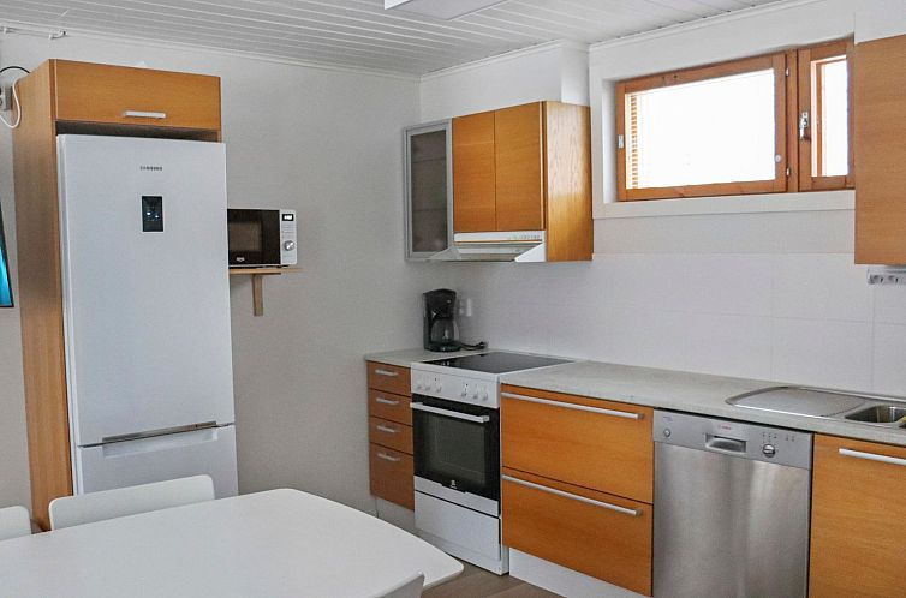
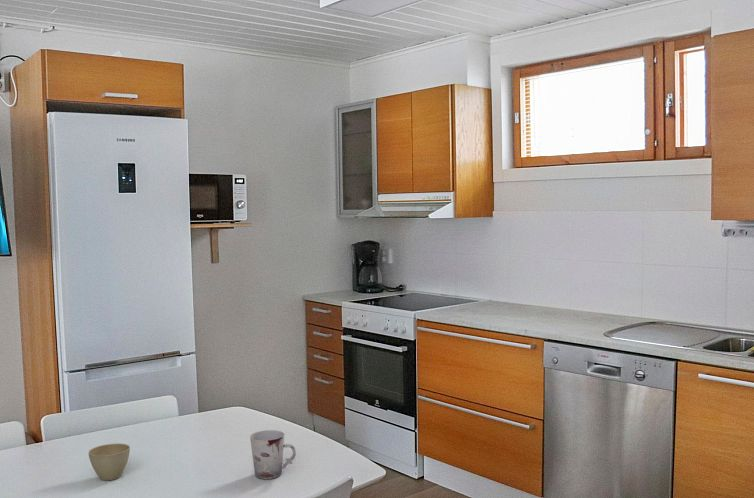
+ flower pot [87,442,131,481]
+ cup [249,429,297,480]
